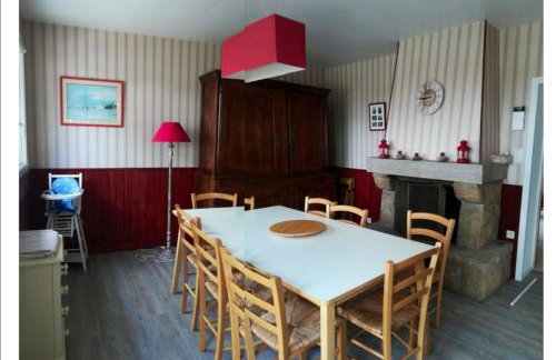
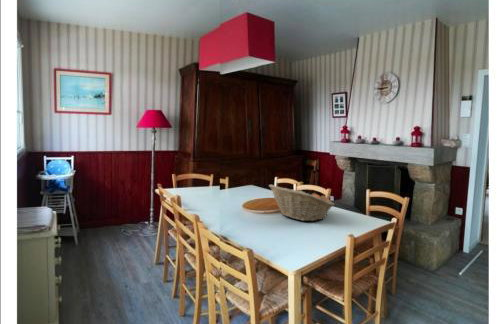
+ fruit basket [268,184,335,222]
